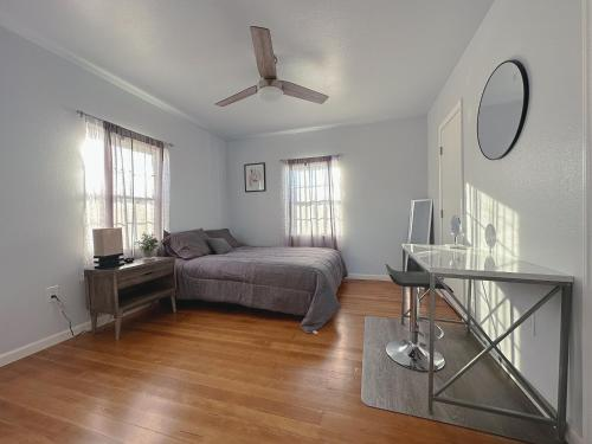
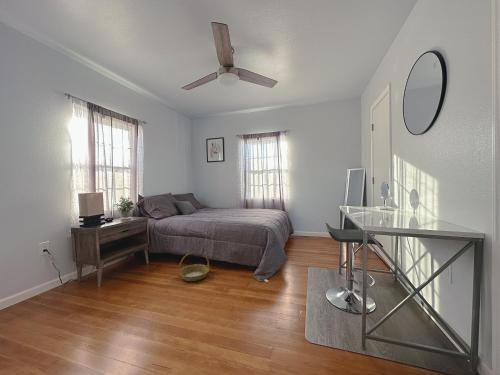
+ basket [178,250,210,282]
